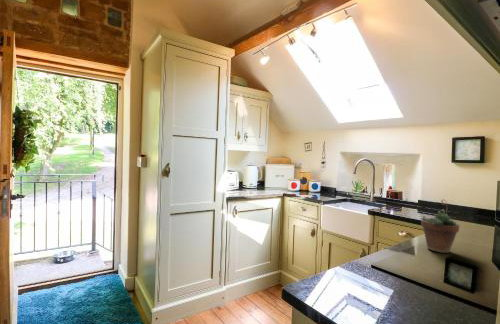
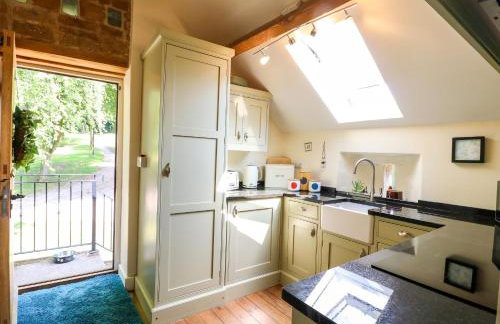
- succulent plant [420,198,461,254]
